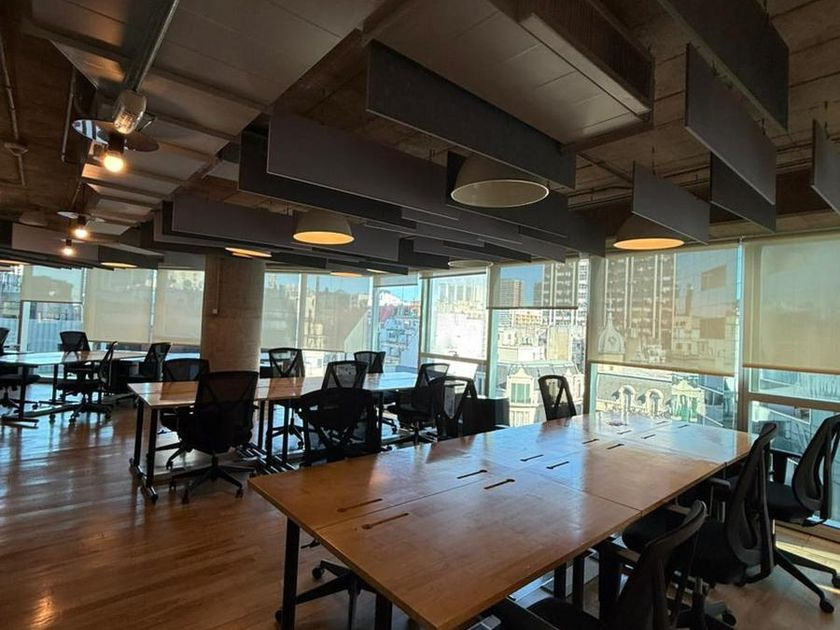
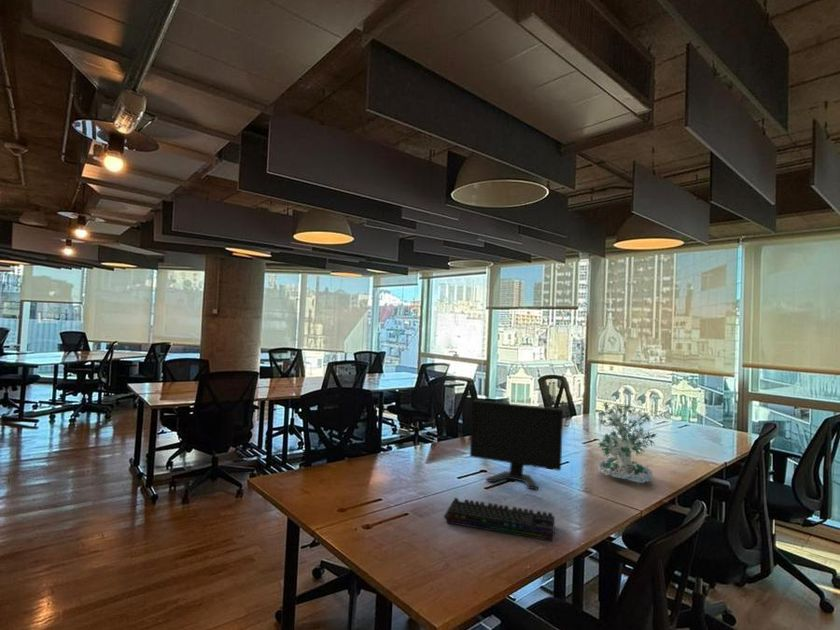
+ plant [597,402,658,484]
+ keyboard [443,497,556,542]
+ computer monitor [469,399,564,491]
